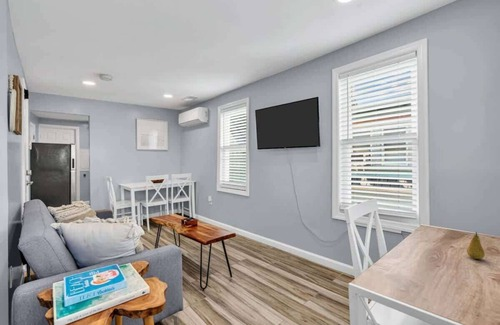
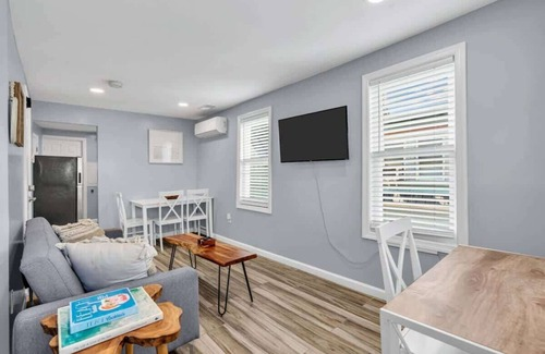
- fruit [466,231,486,260]
